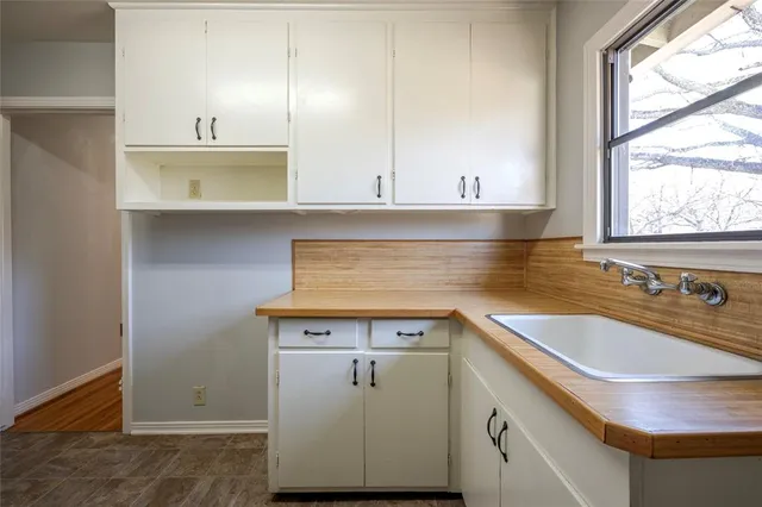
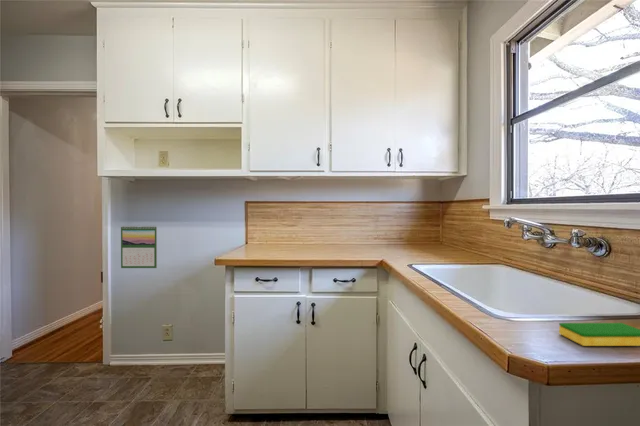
+ dish sponge [558,322,640,347]
+ calendar [120,224,158,269]
